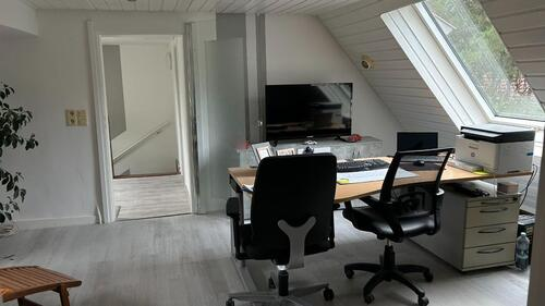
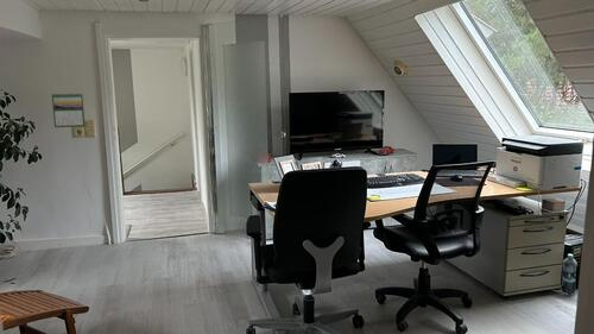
+ calendar [51,92,87,128]
